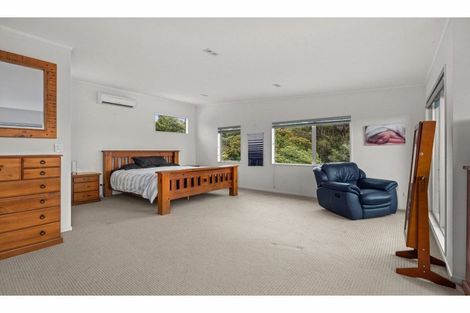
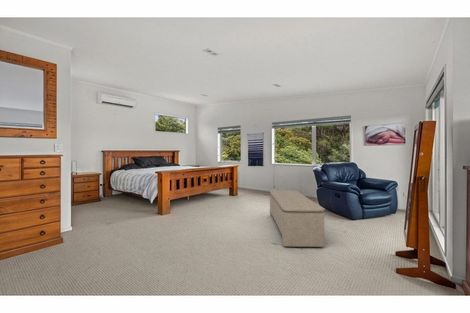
+ bench [269,189,325,248]
